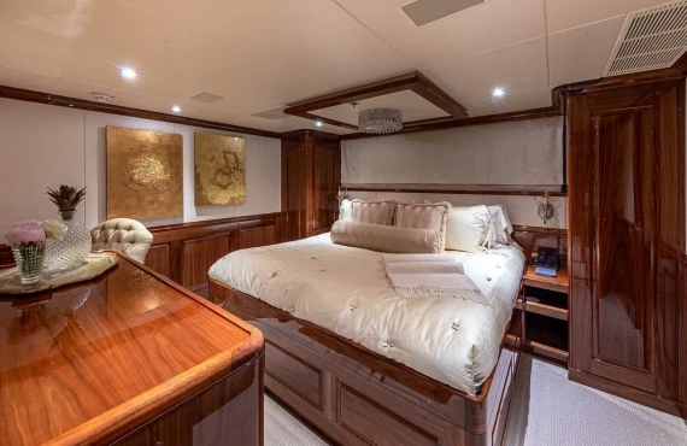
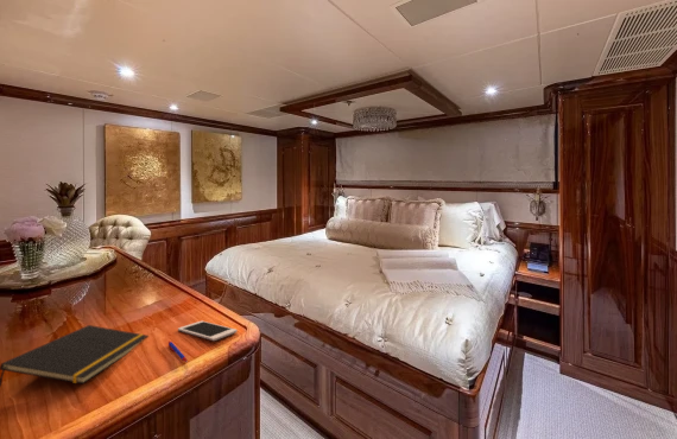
+ cell phone [177,320,239,342]
+ pen [167,341,189,363]
+ notepad [0,324,150,388]
